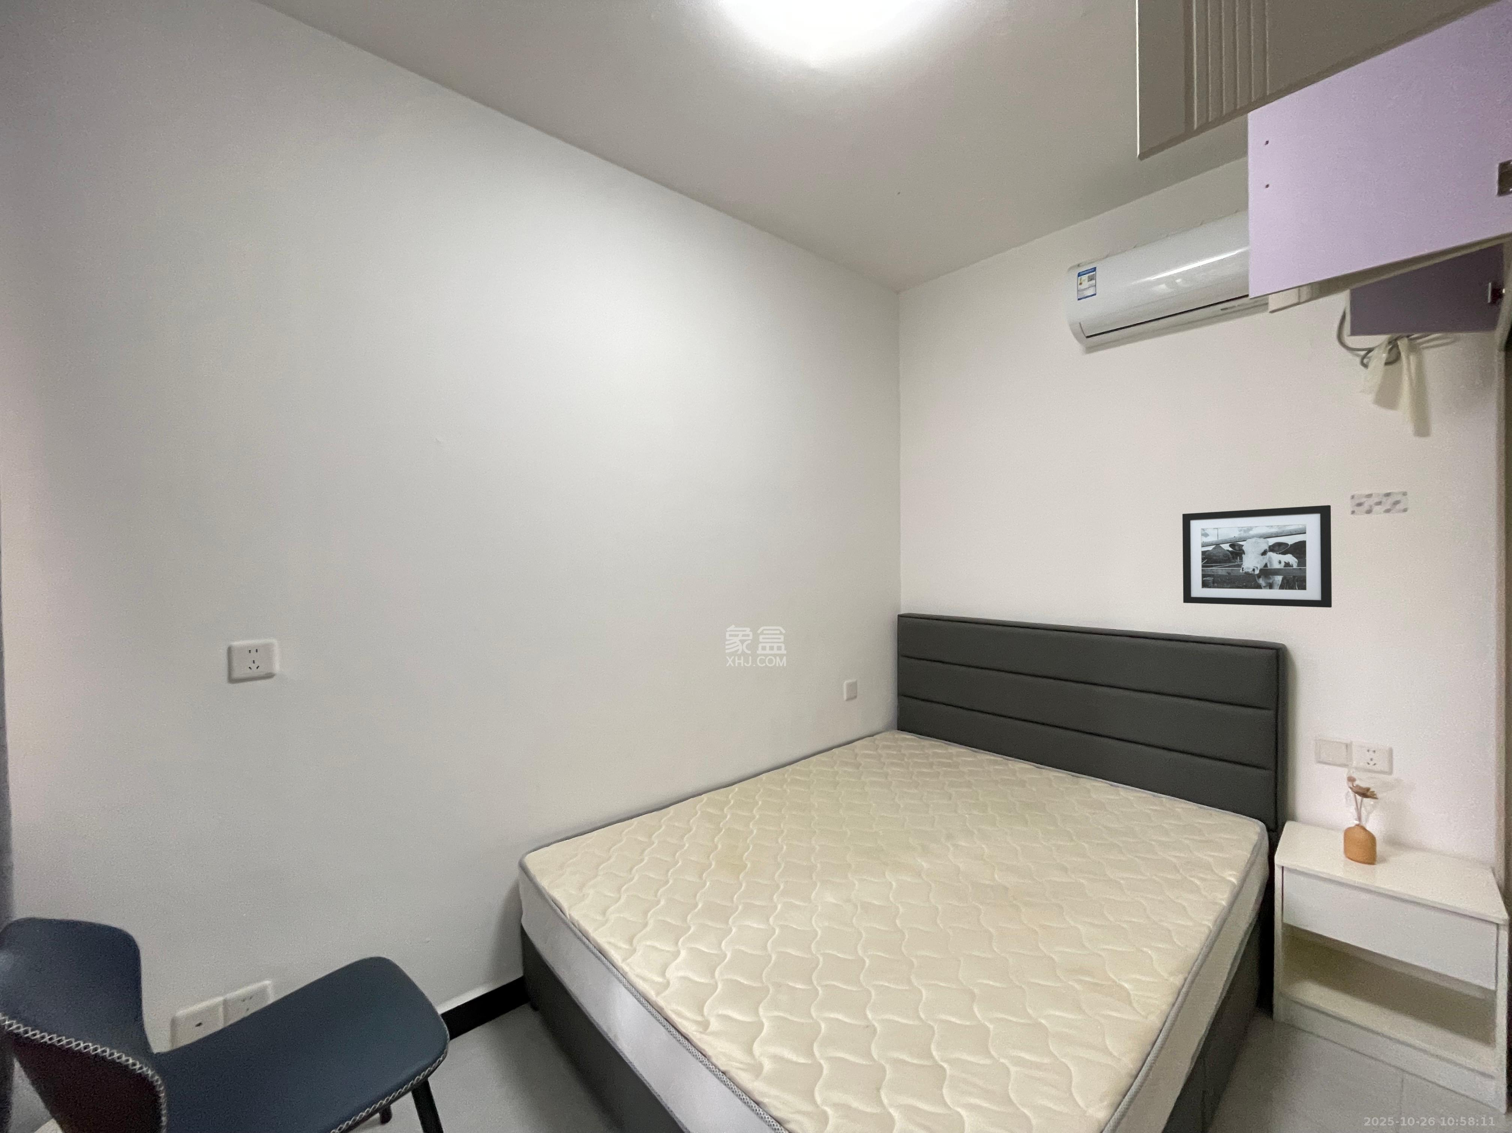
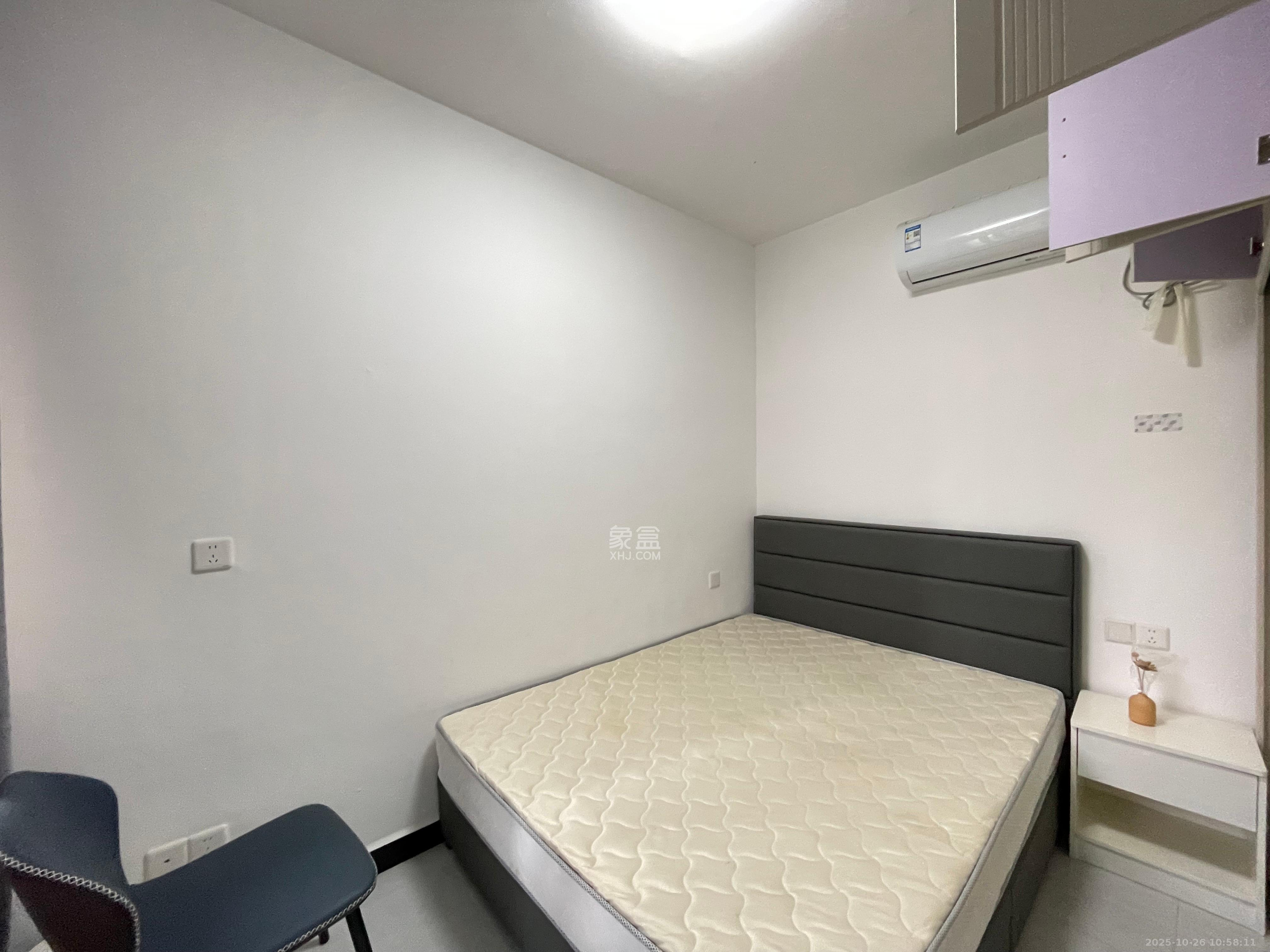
- picture frame [1182,505,1332,608]
